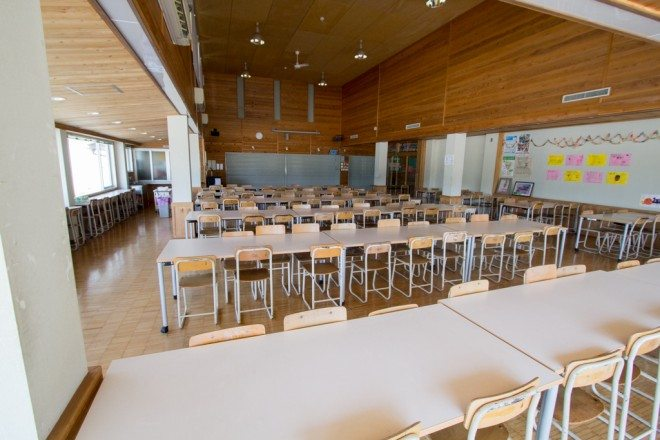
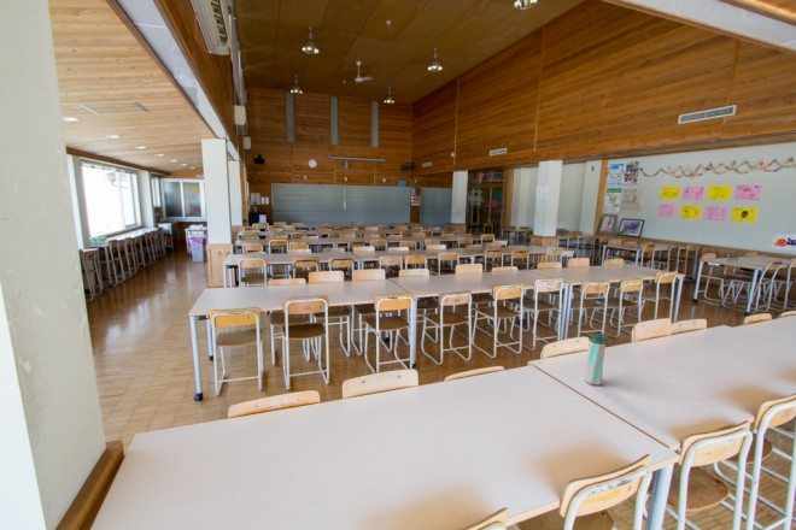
+ water bottle [584,332,610,387]
